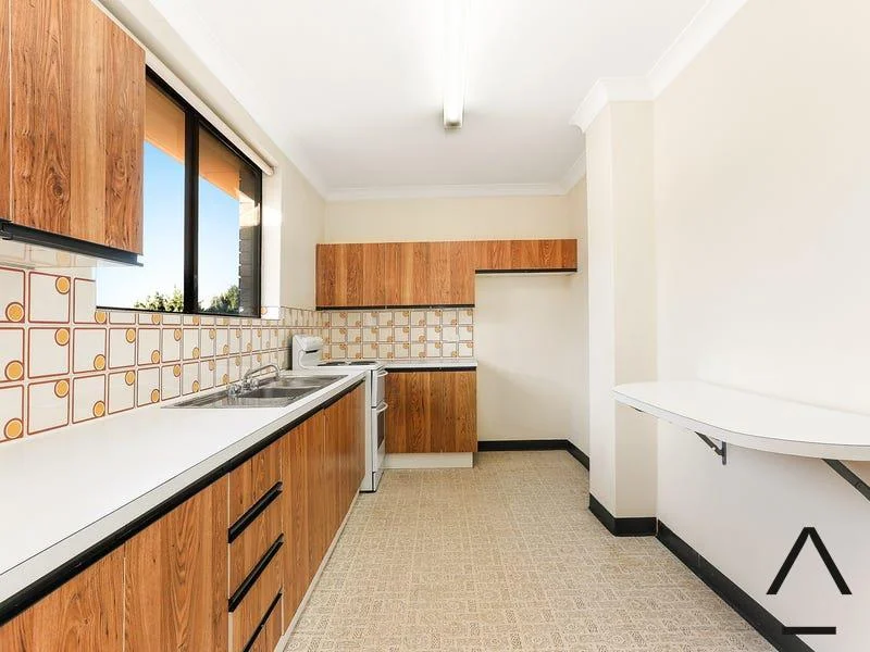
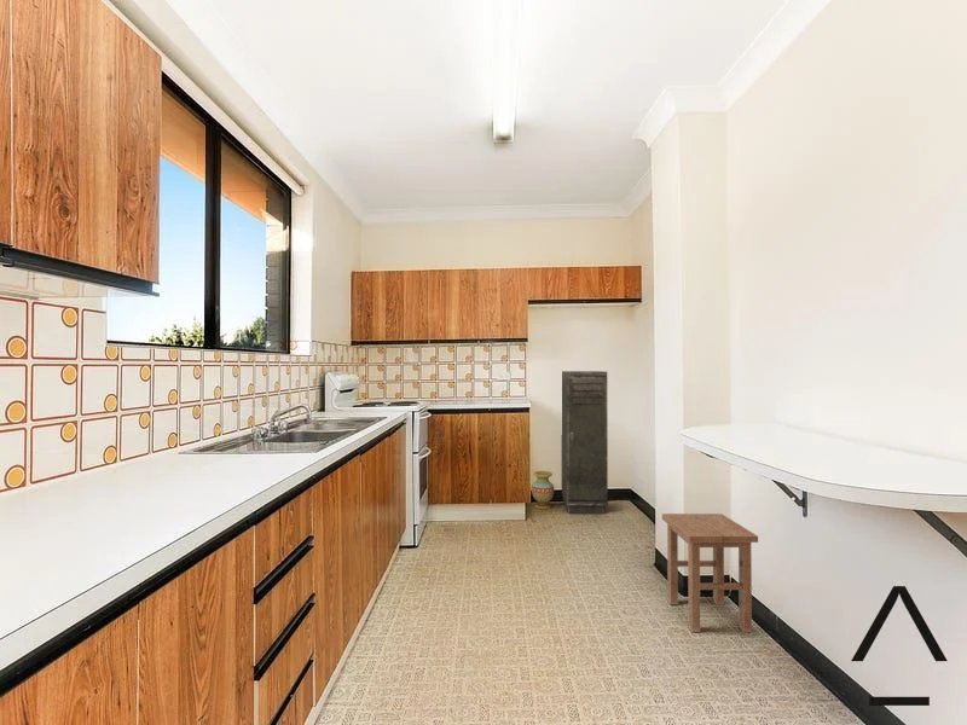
+ storage cabinet [561,370,609,515]
+ vase [531,470,555,510]
+ stool [661,512,759,633]
